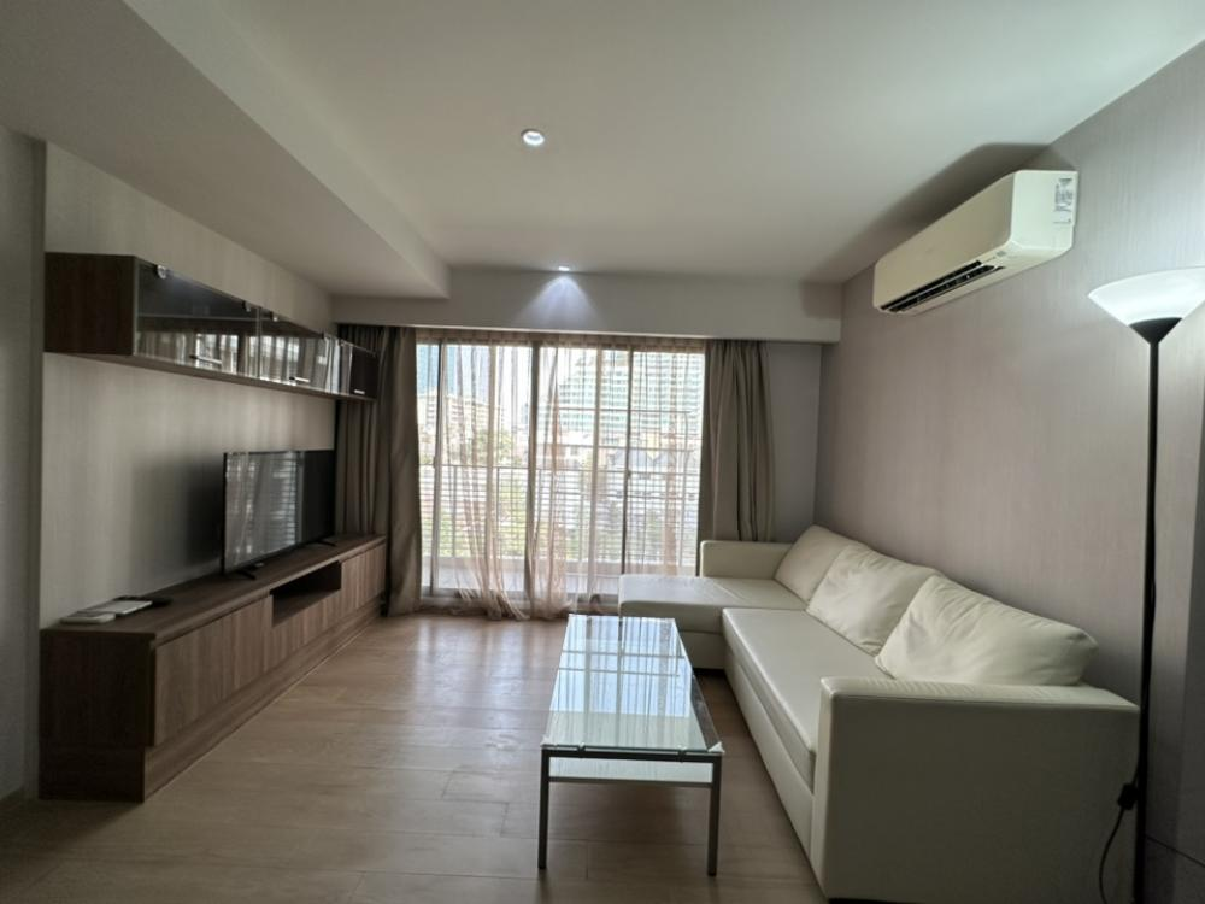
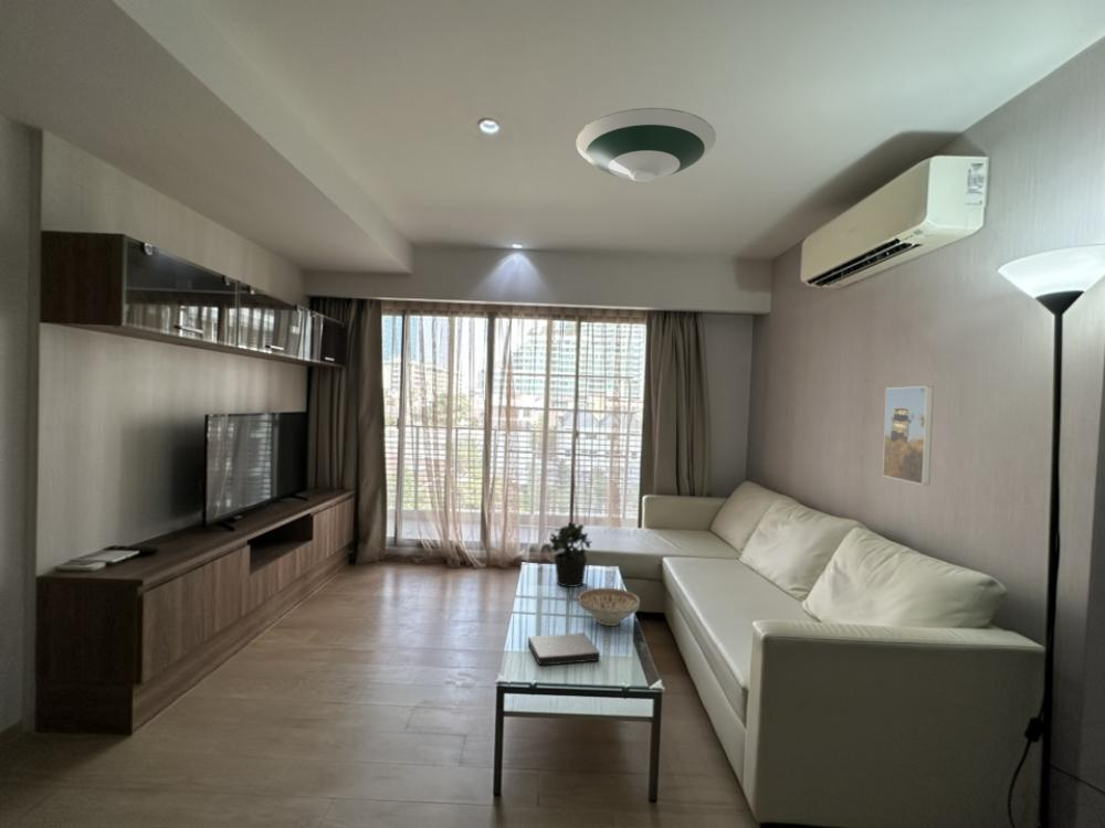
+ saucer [575,107,717,183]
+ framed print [882,385,935,486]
+ potted plant [548,521,592,588]
+ book [527,631,601,666]
+ decorative bowl [578,587,641,627]
